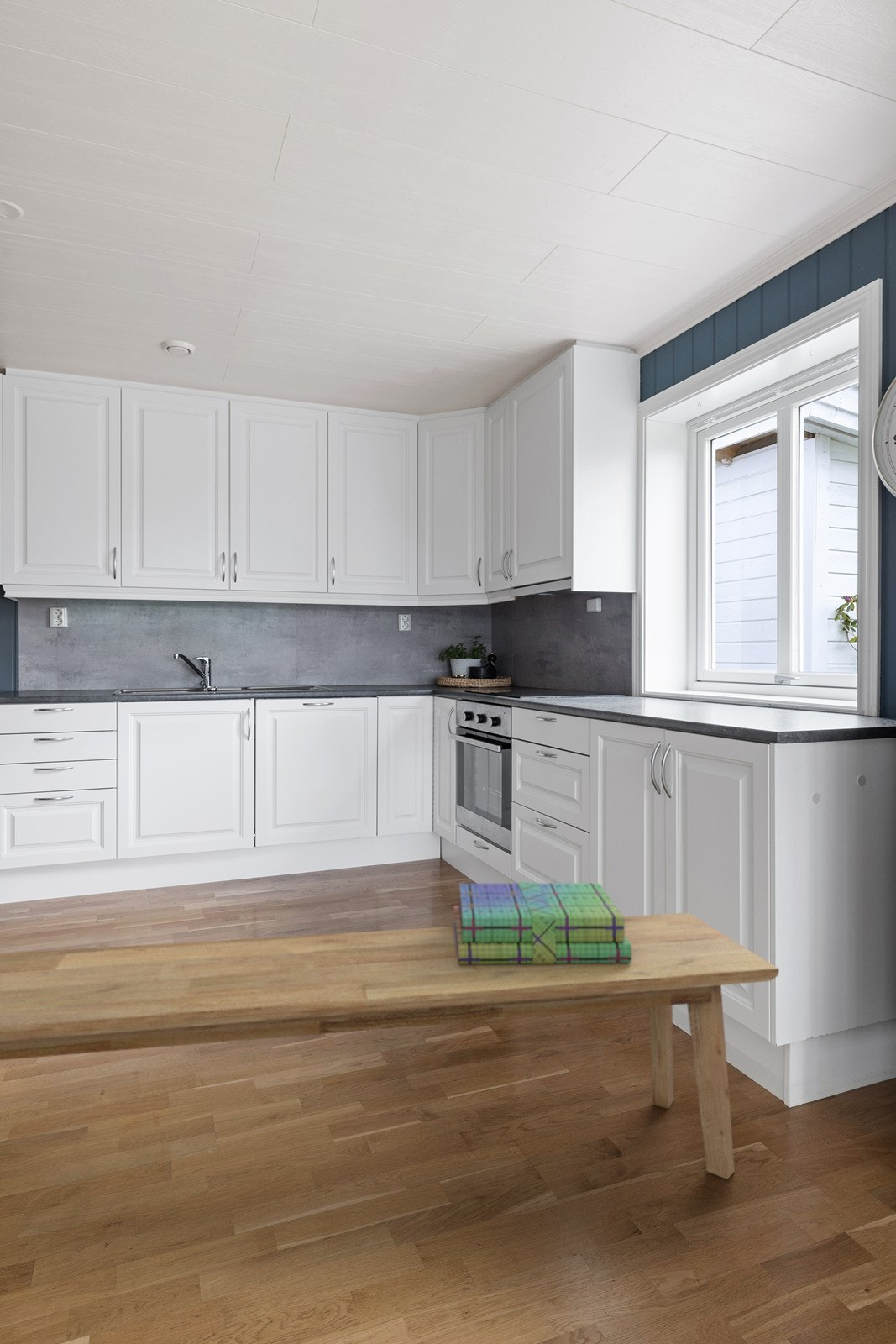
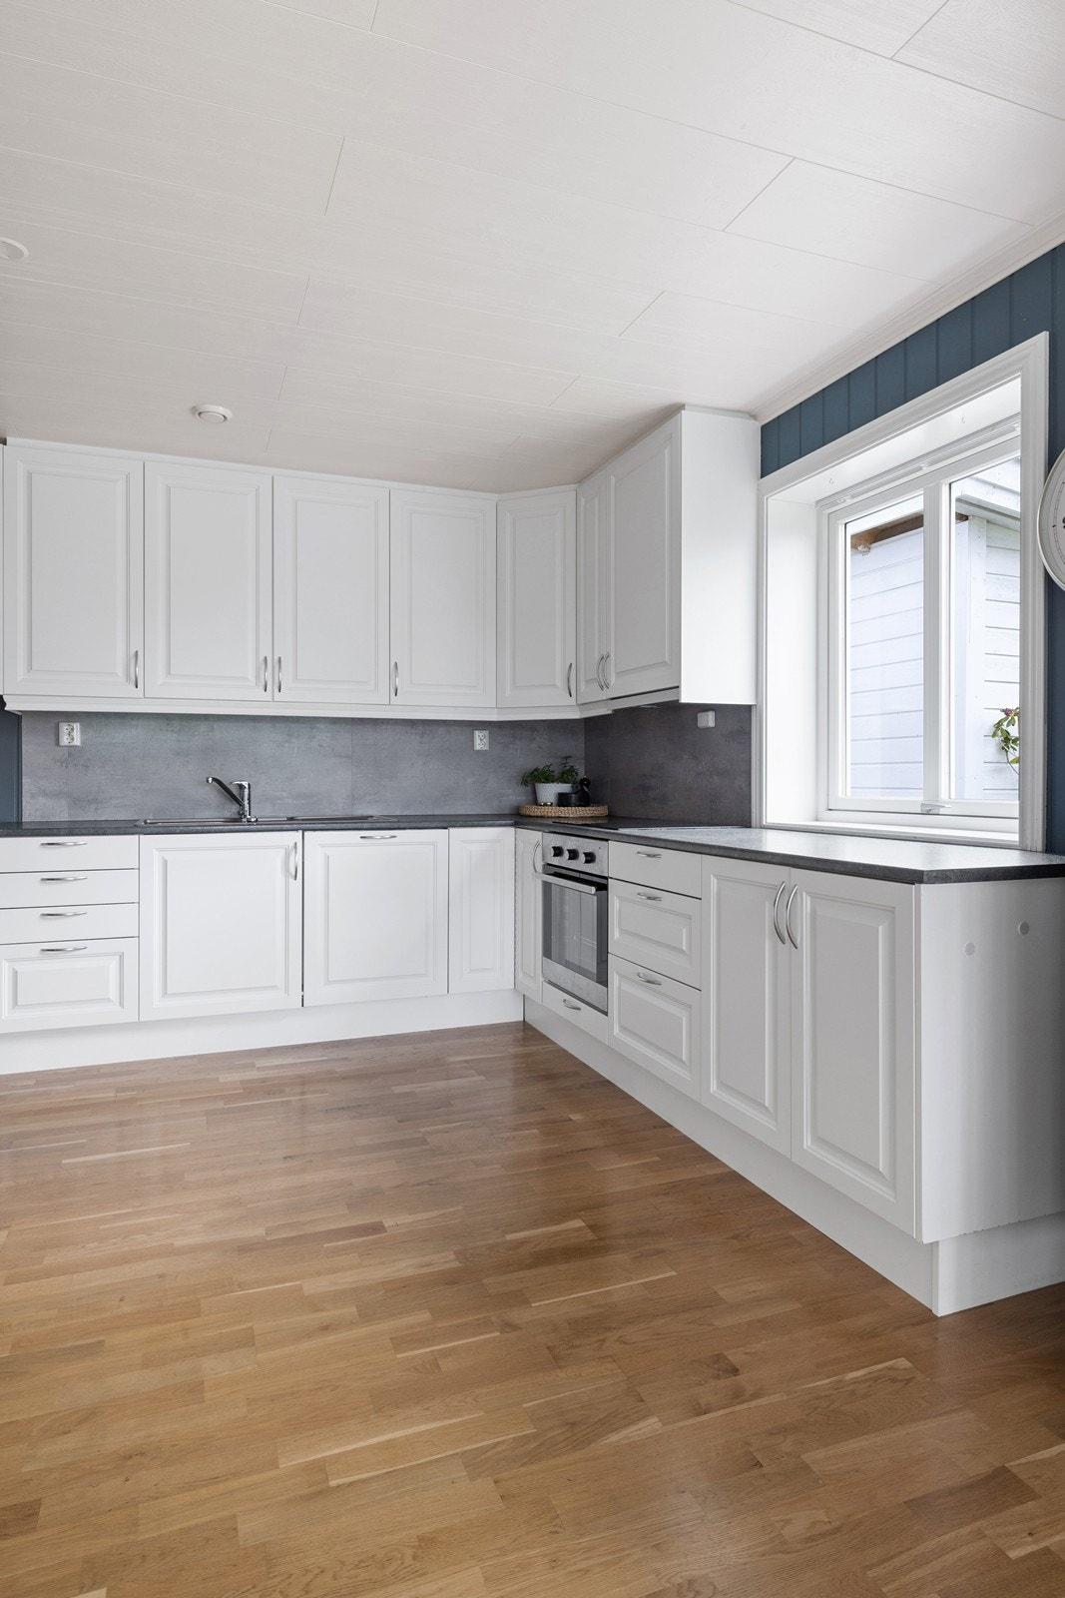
- stack of books [453,882,631,964]
- bench [0,912,780,1180]
